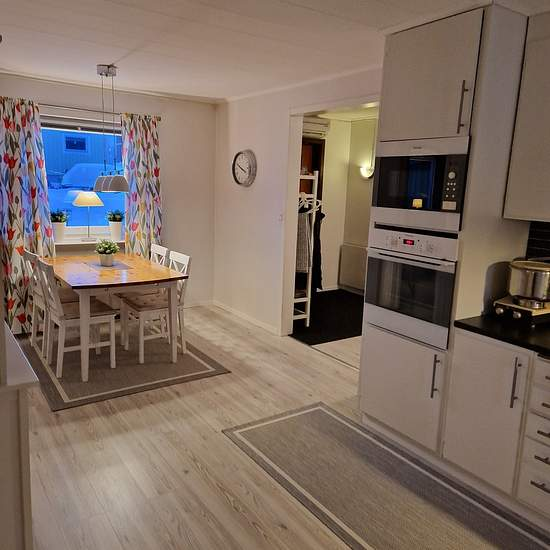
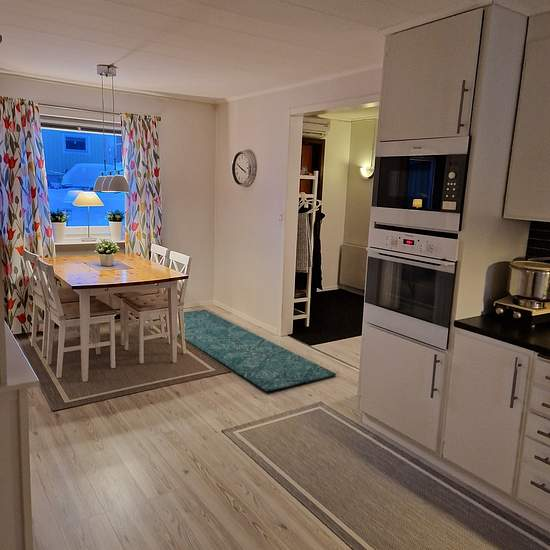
+ rug [177,309,337,392]
